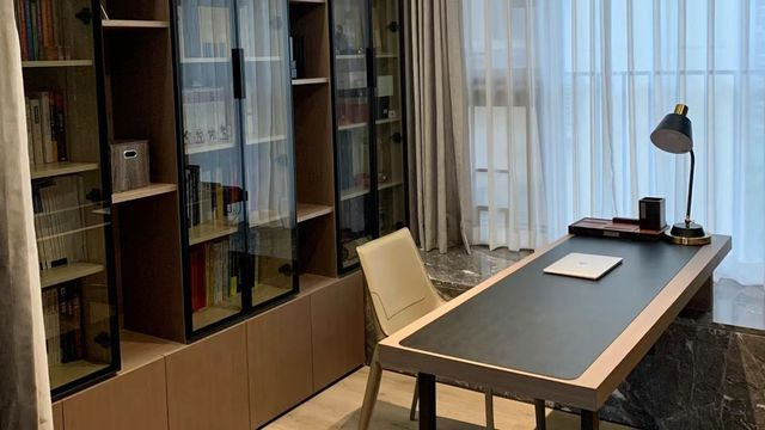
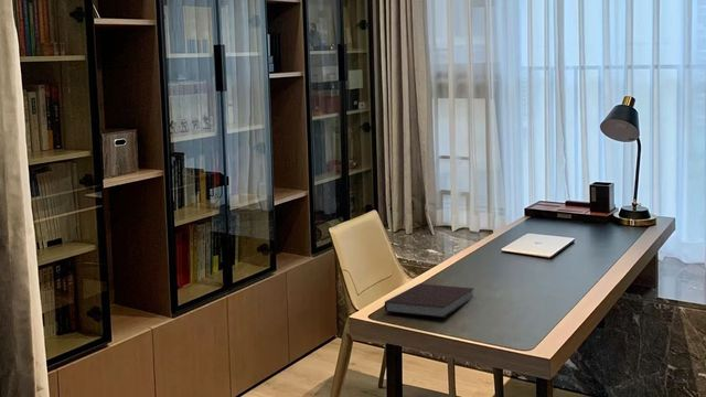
+ notebook [384,282,475,319]
